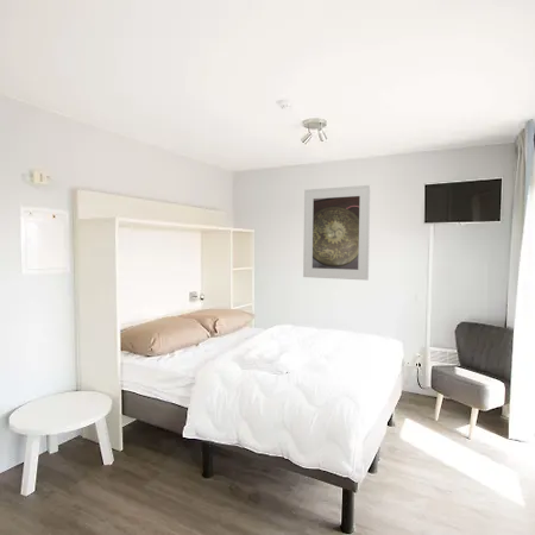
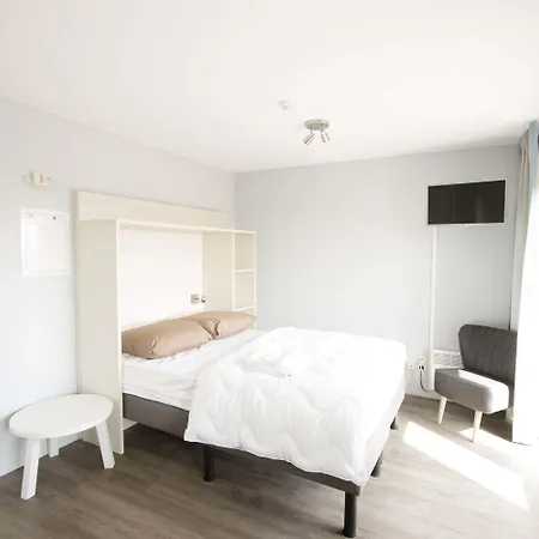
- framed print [302,184,372,282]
